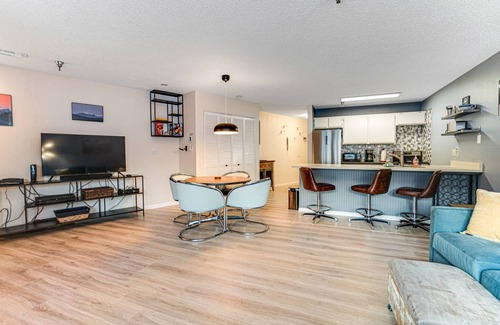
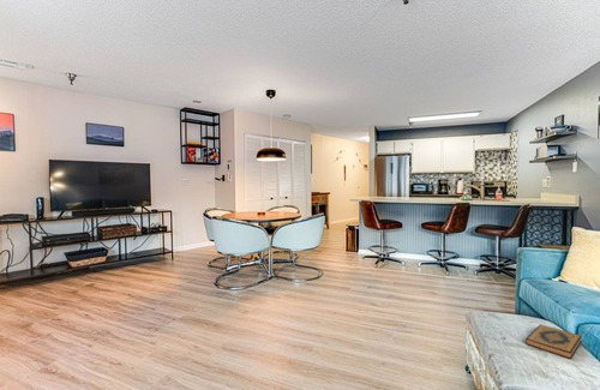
+ hardback book [524,324,583,360]
